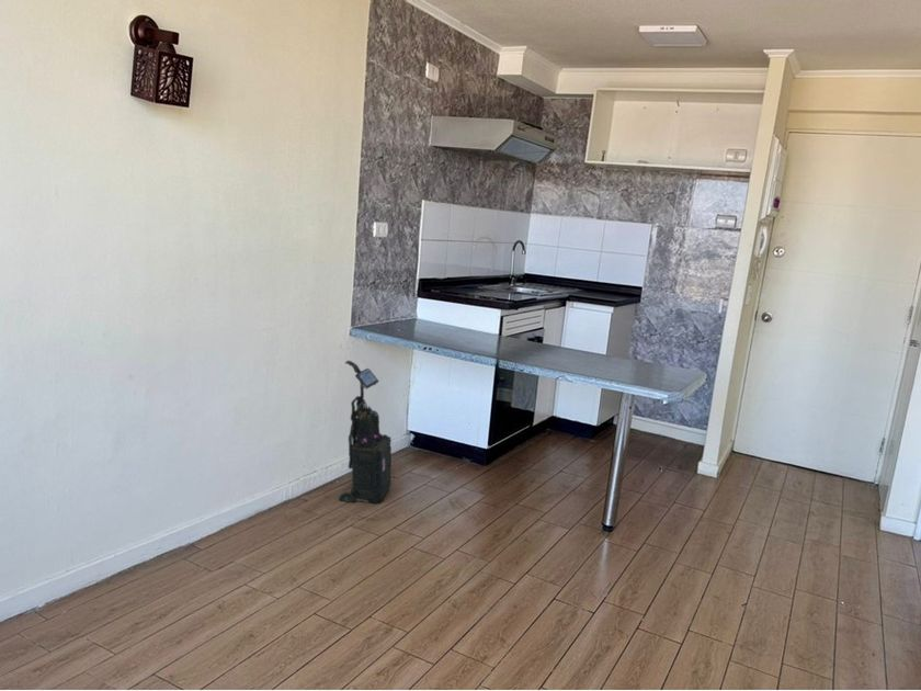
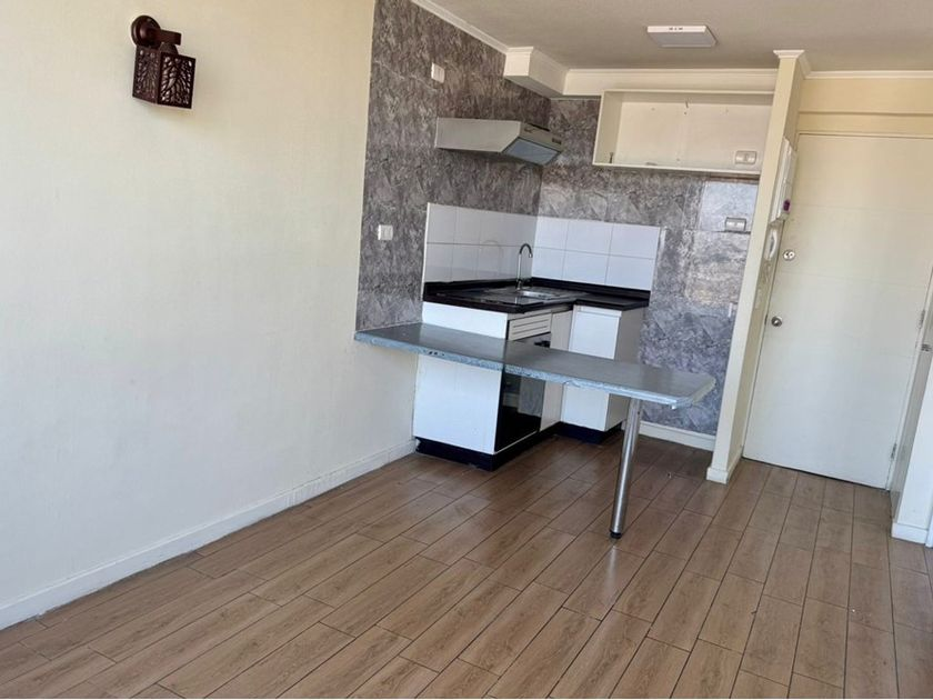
- vacuum cleaner [338,360,393,505]
